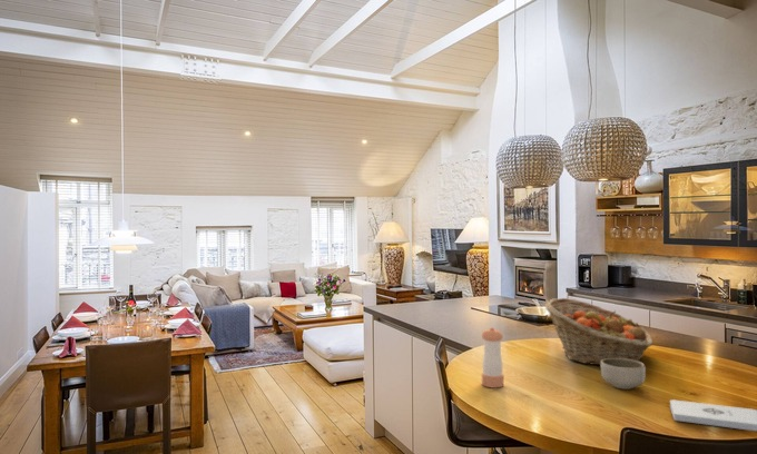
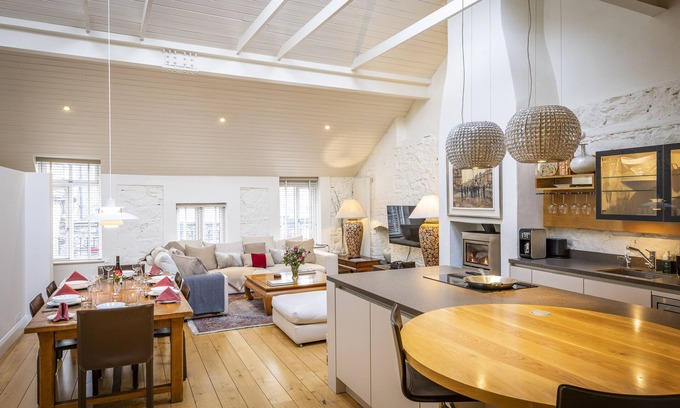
- fruit basket [544,297,653,366]
- bowl [599,358,647,391]
- notepad [669,398,757,432]
- pepper shaker [481,326,504,388]
